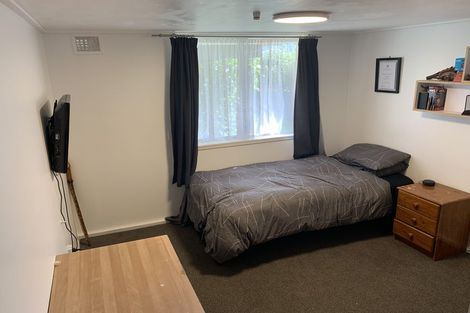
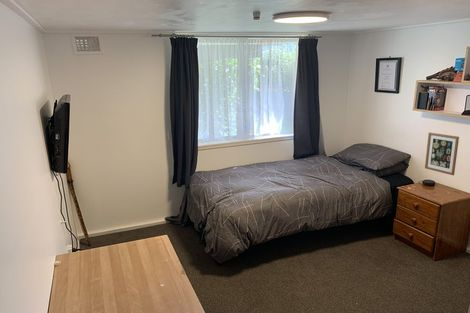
+ wall art [424,132,460,176]
